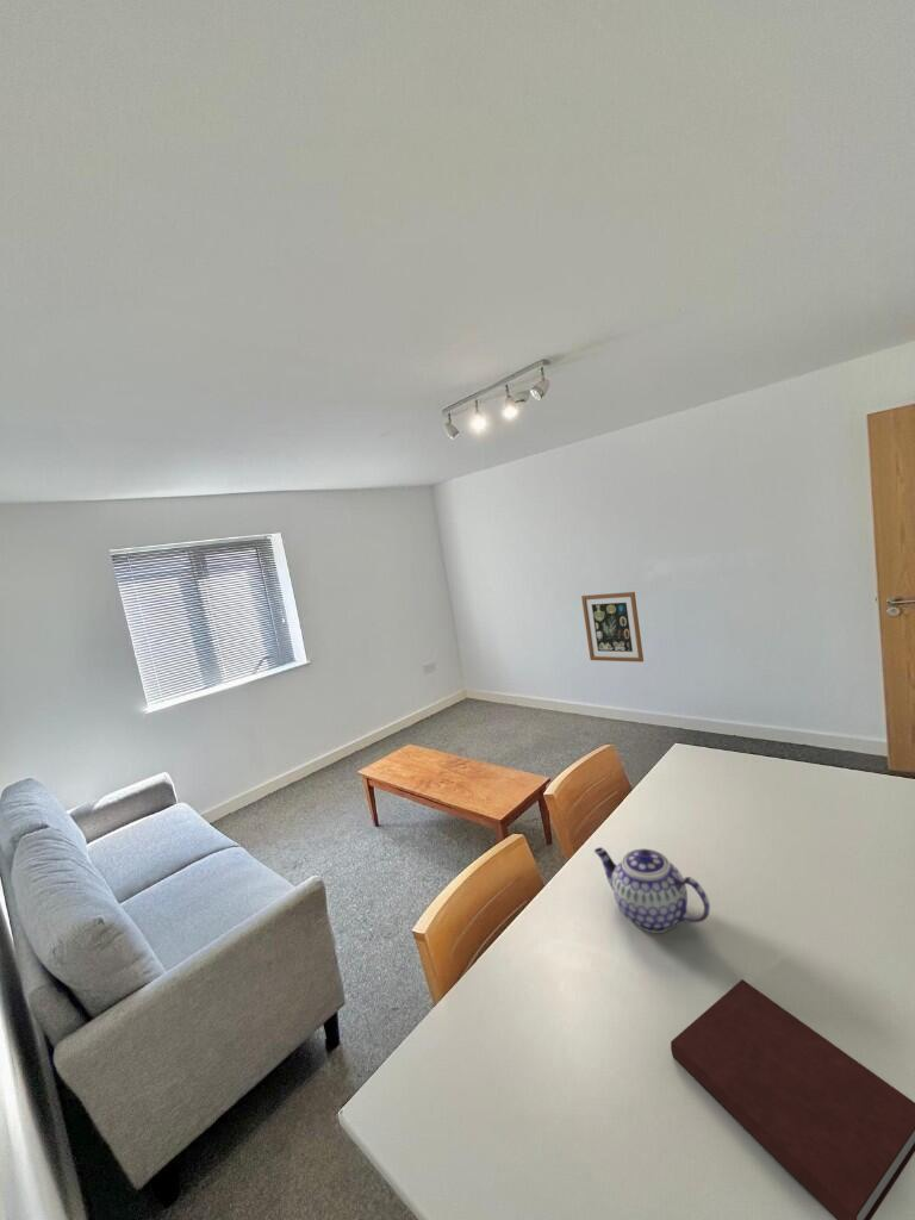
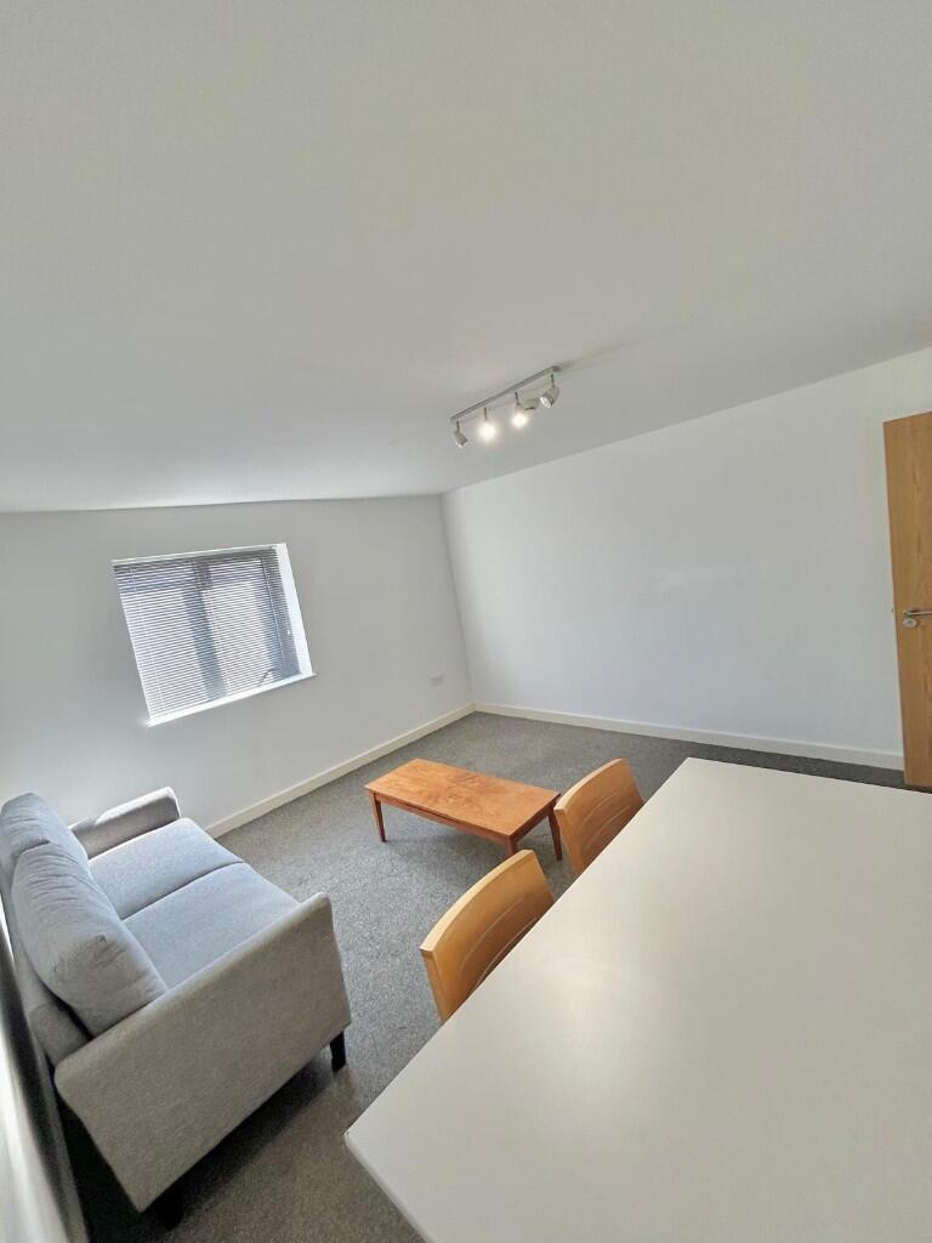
- teapot [593,846,711,934]
- wall art [580,591,645,664]
- notebook [670,978,915,1220]
